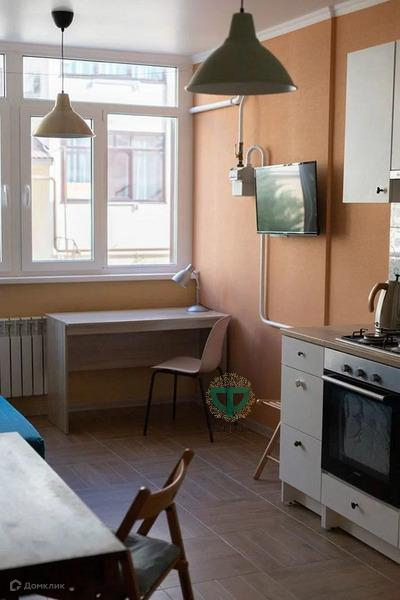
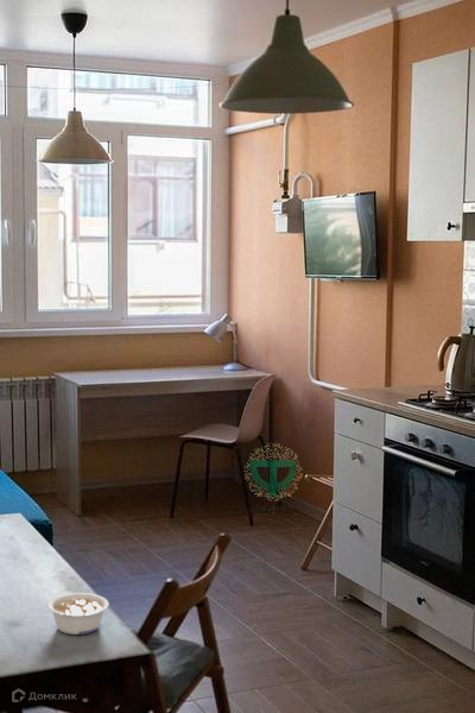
+ legume [46,592,110,636]
